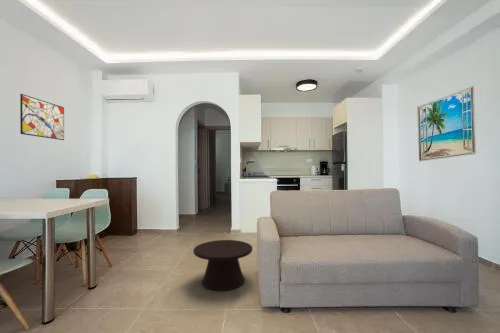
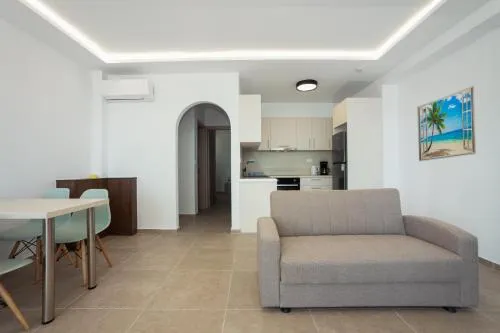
- wall art [19,93,65,141]
- side table [192,239,253,292]
